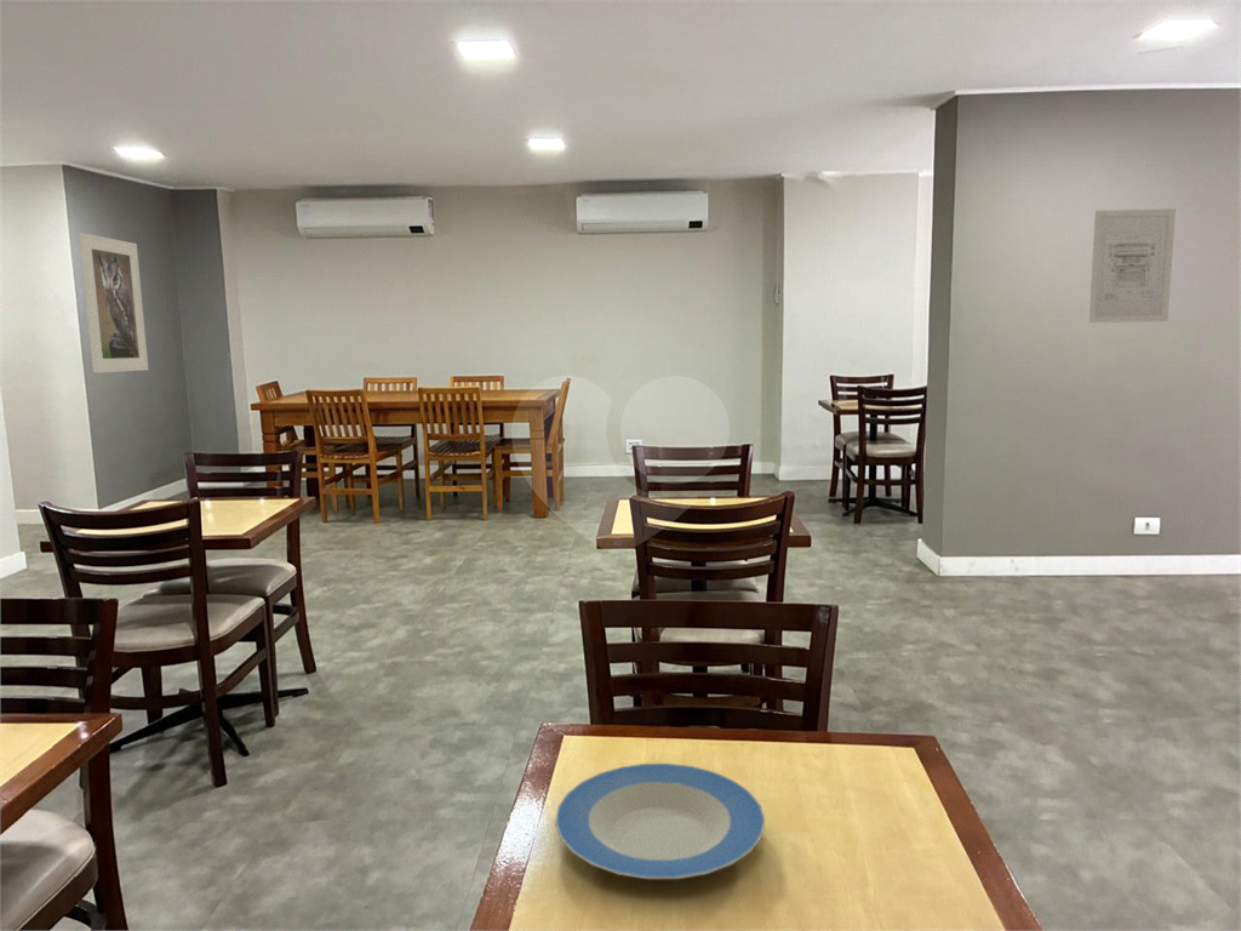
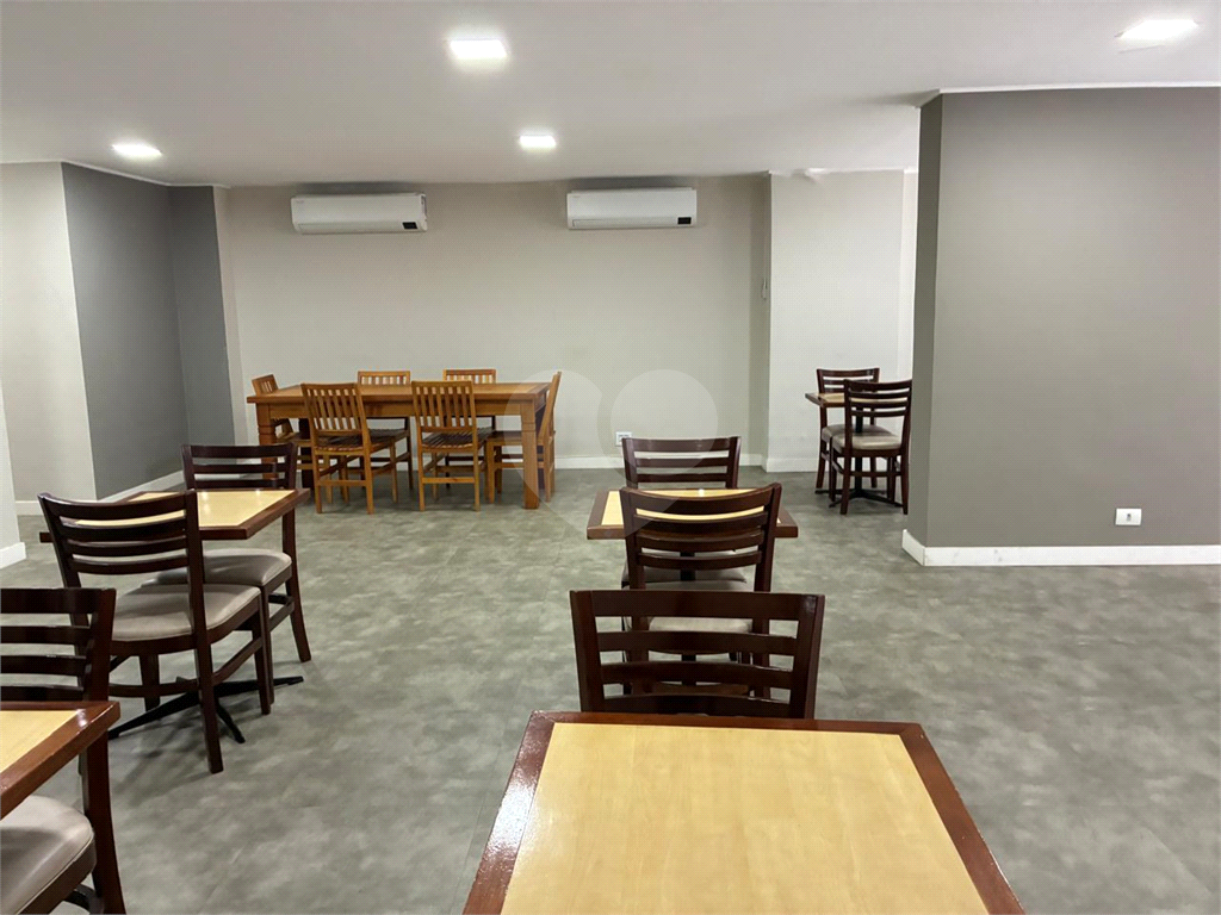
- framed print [78,232,149,375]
- wall art [1086,207,1177,324]
- plate [554,762,766,880]
